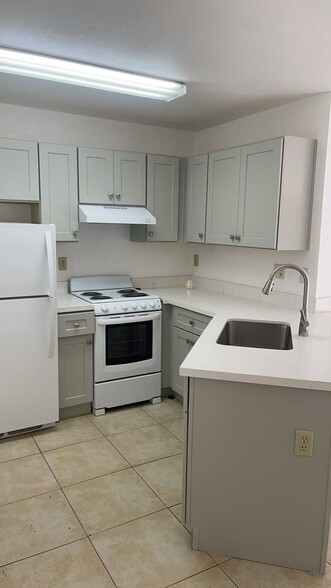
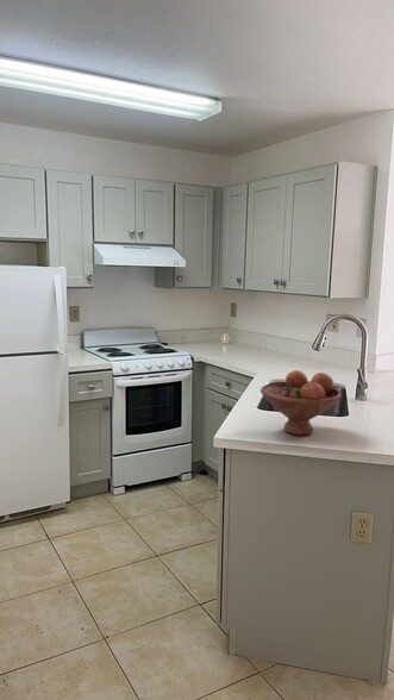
+ fruit bowl [259,369,343,436]
